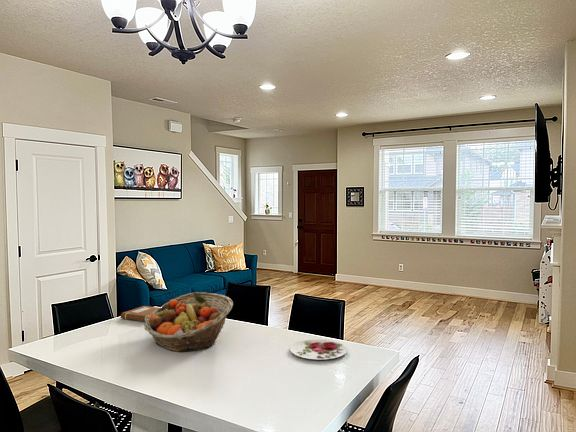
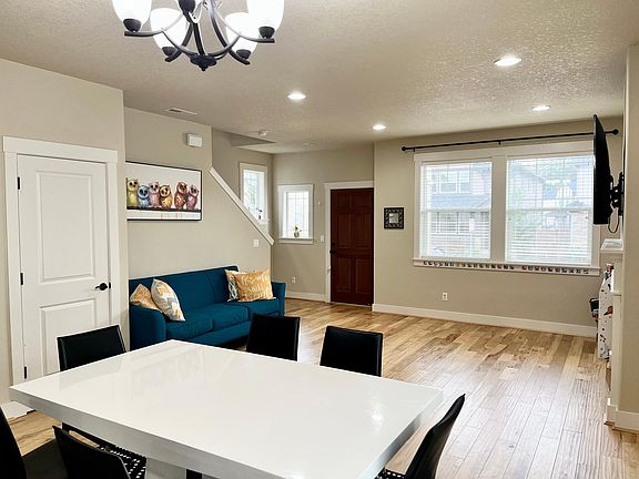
- notebook [120,305,160,323]
- fruit basket [143,291,234,353]
- plate [289,339,348,361]
